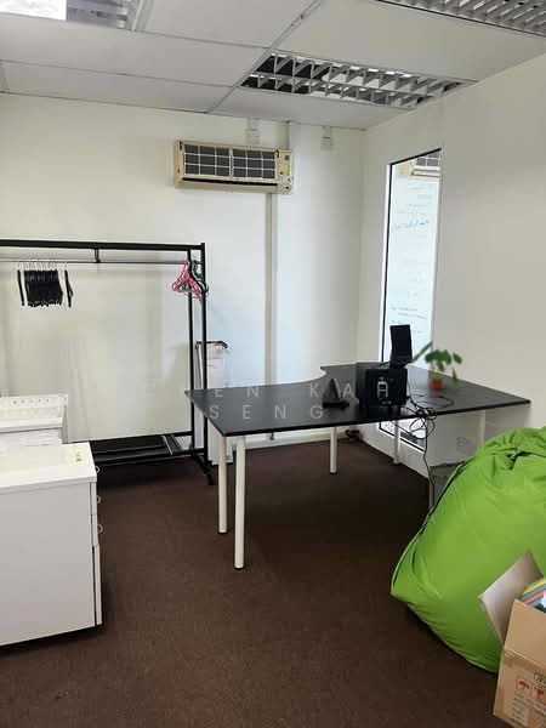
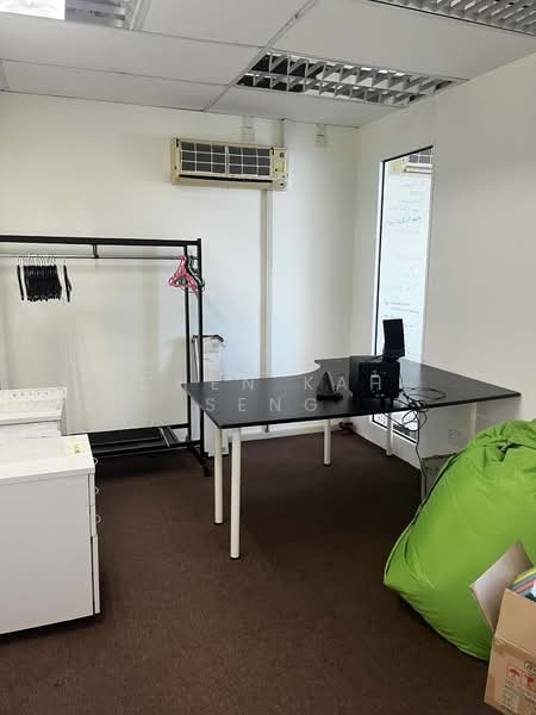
- plant [409,340,463,391]
